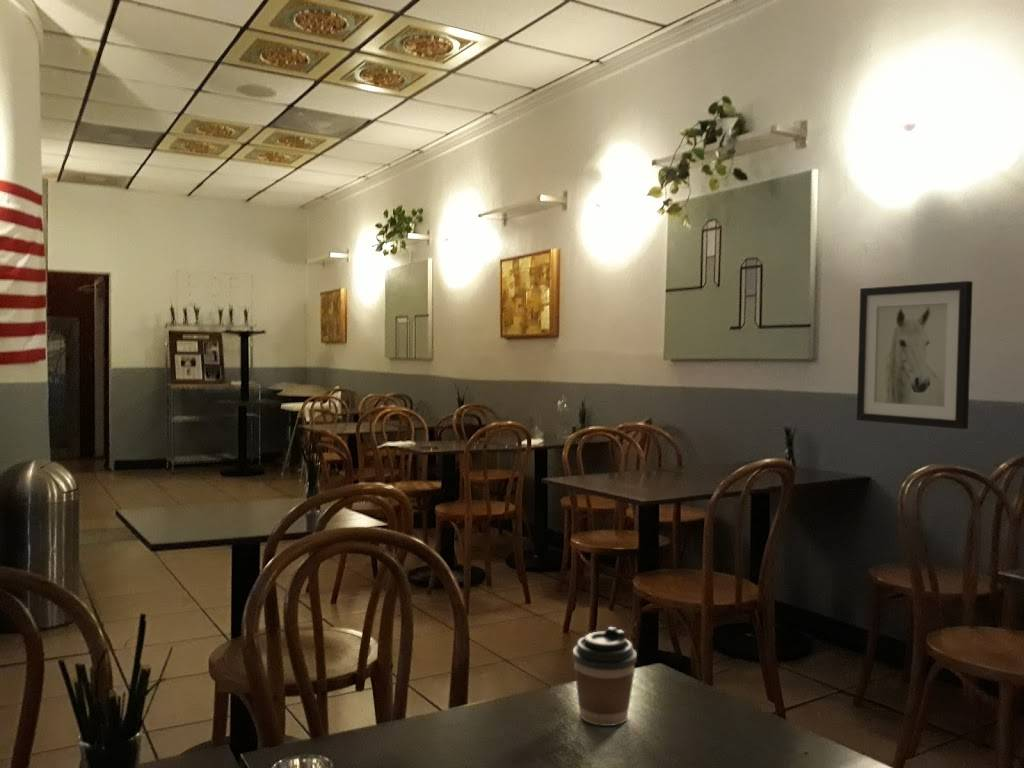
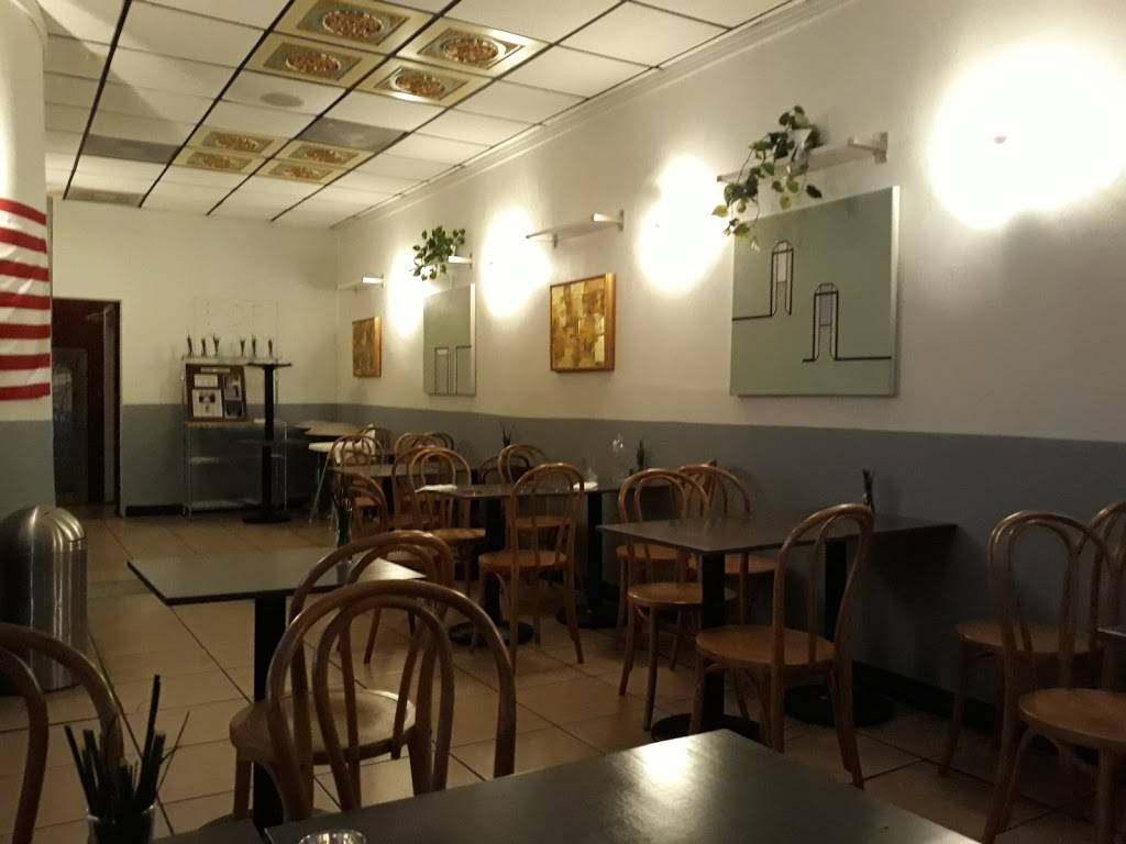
- coffee cup [572,626,638,727]
- wall art [856,280,974,430]
